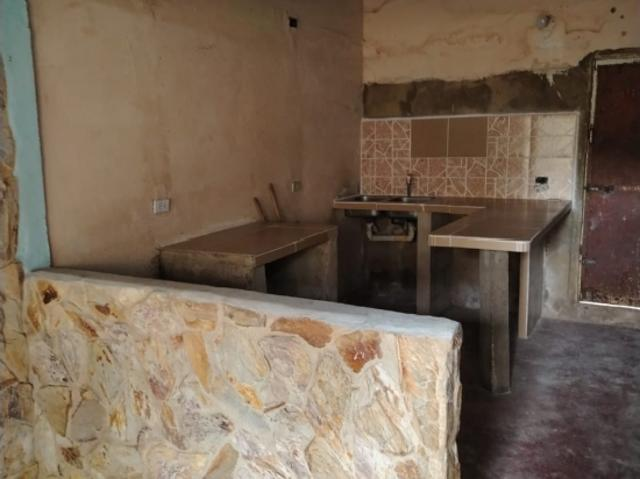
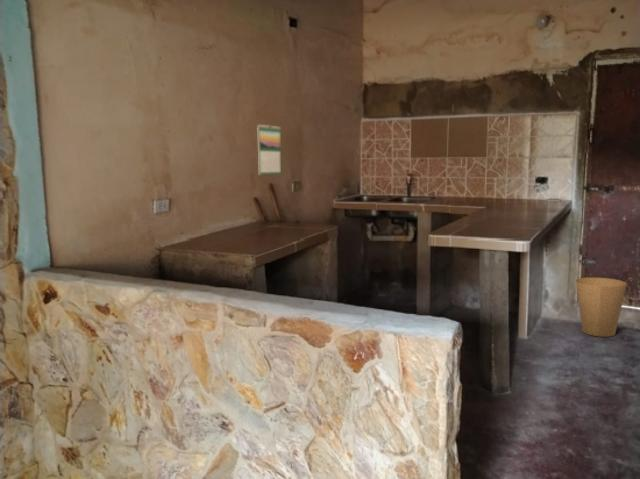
+ trash can [575,277,628,338]
+ calendar [256,124,283,176]
